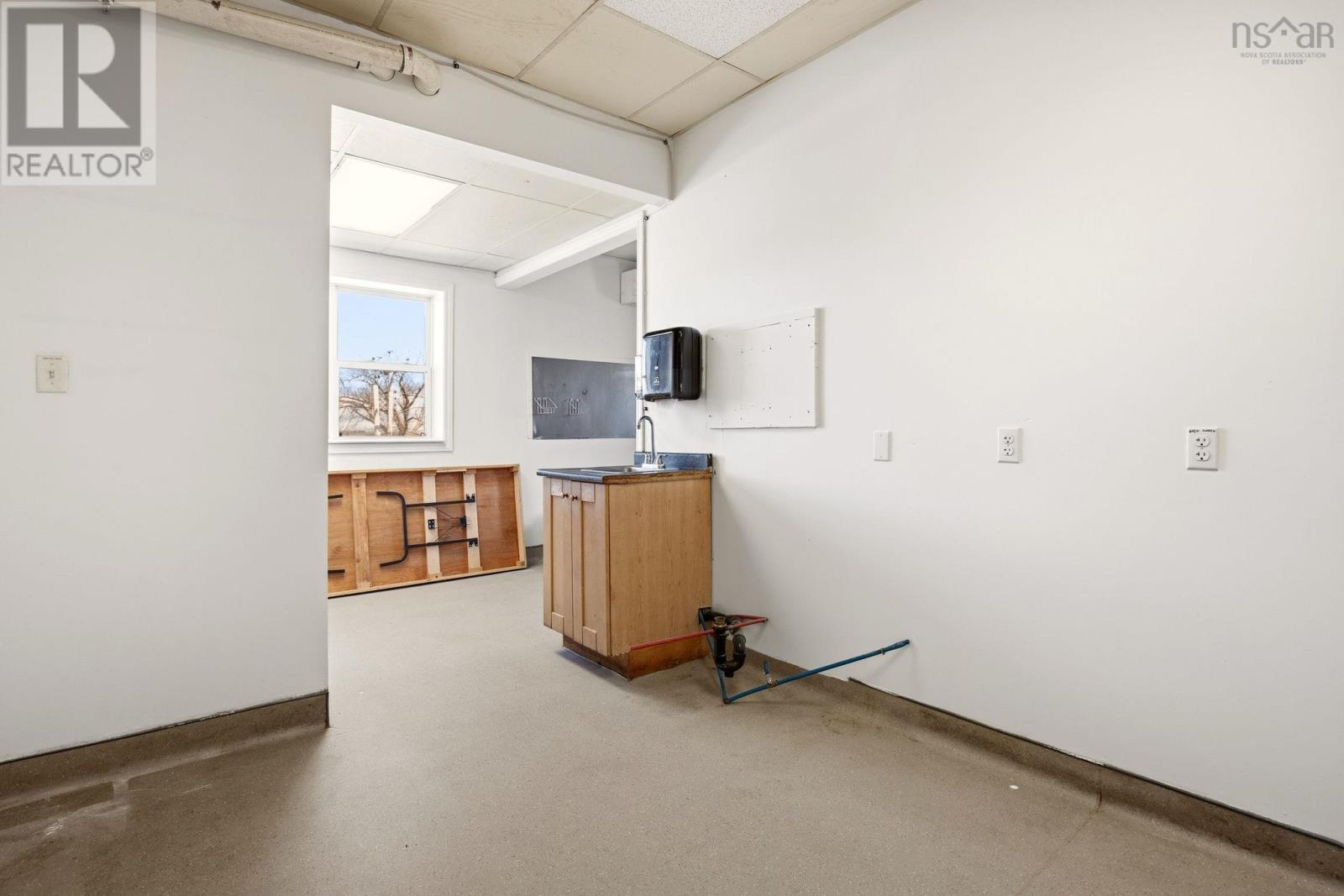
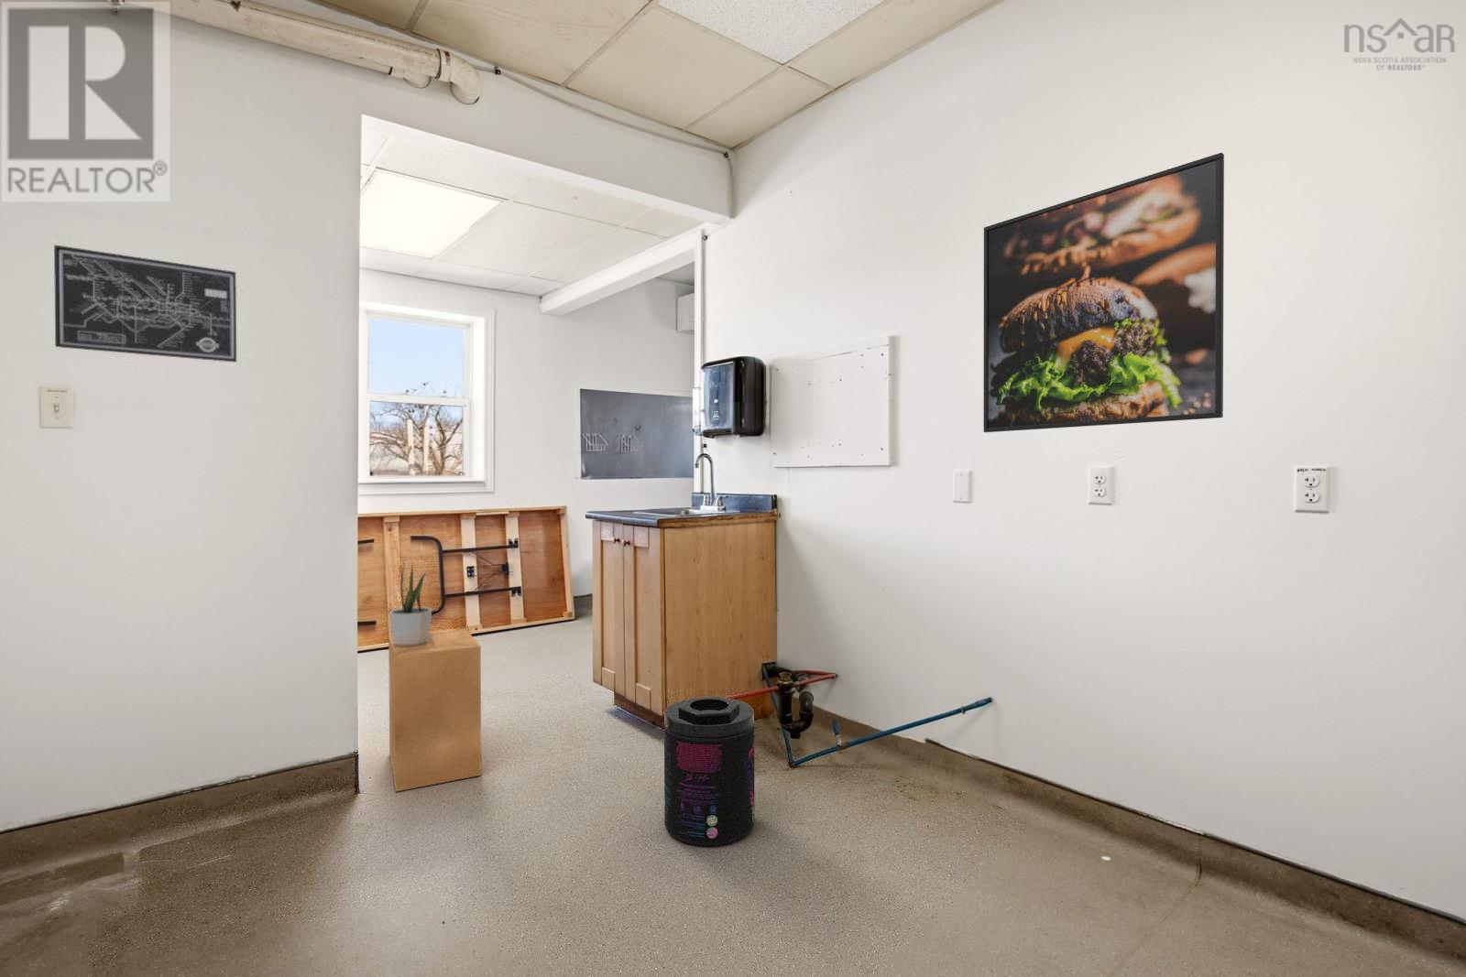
+ cardboard box [387,627,482,793]
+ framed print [982,152,1225,433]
+ supplement container [663,695,755,847]
+ wall art [53,243,238,363]
+ potted plant [388,558,432,647]
